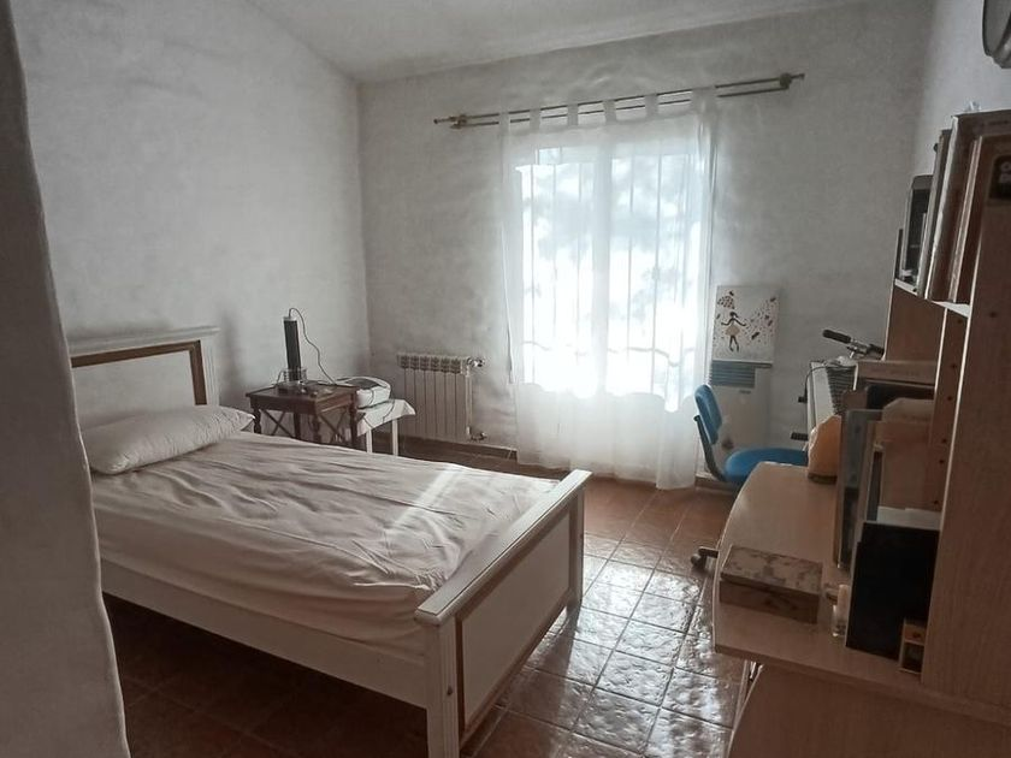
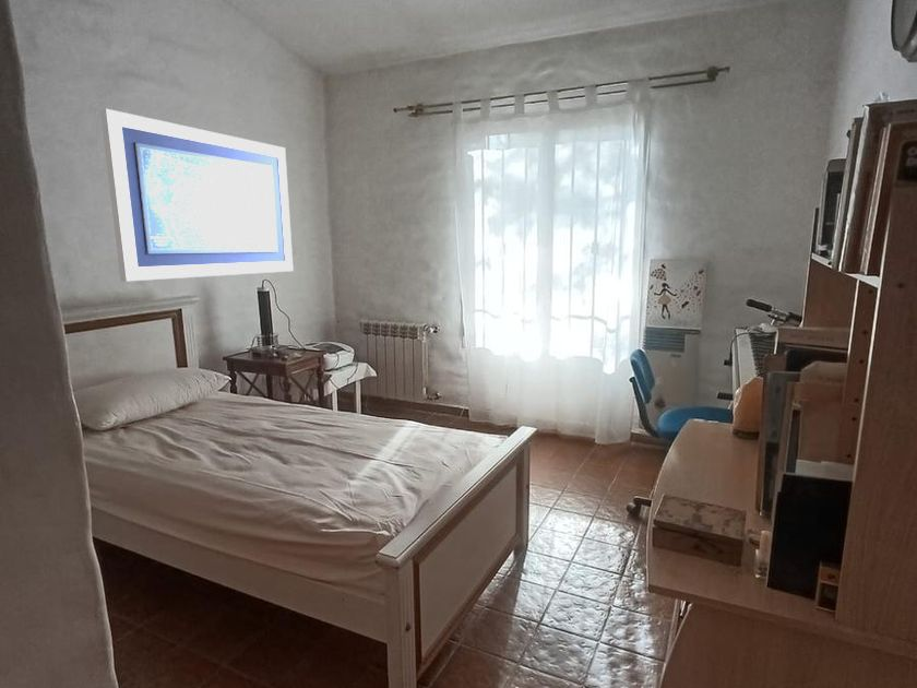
+ wall art [99,108,295,283]
